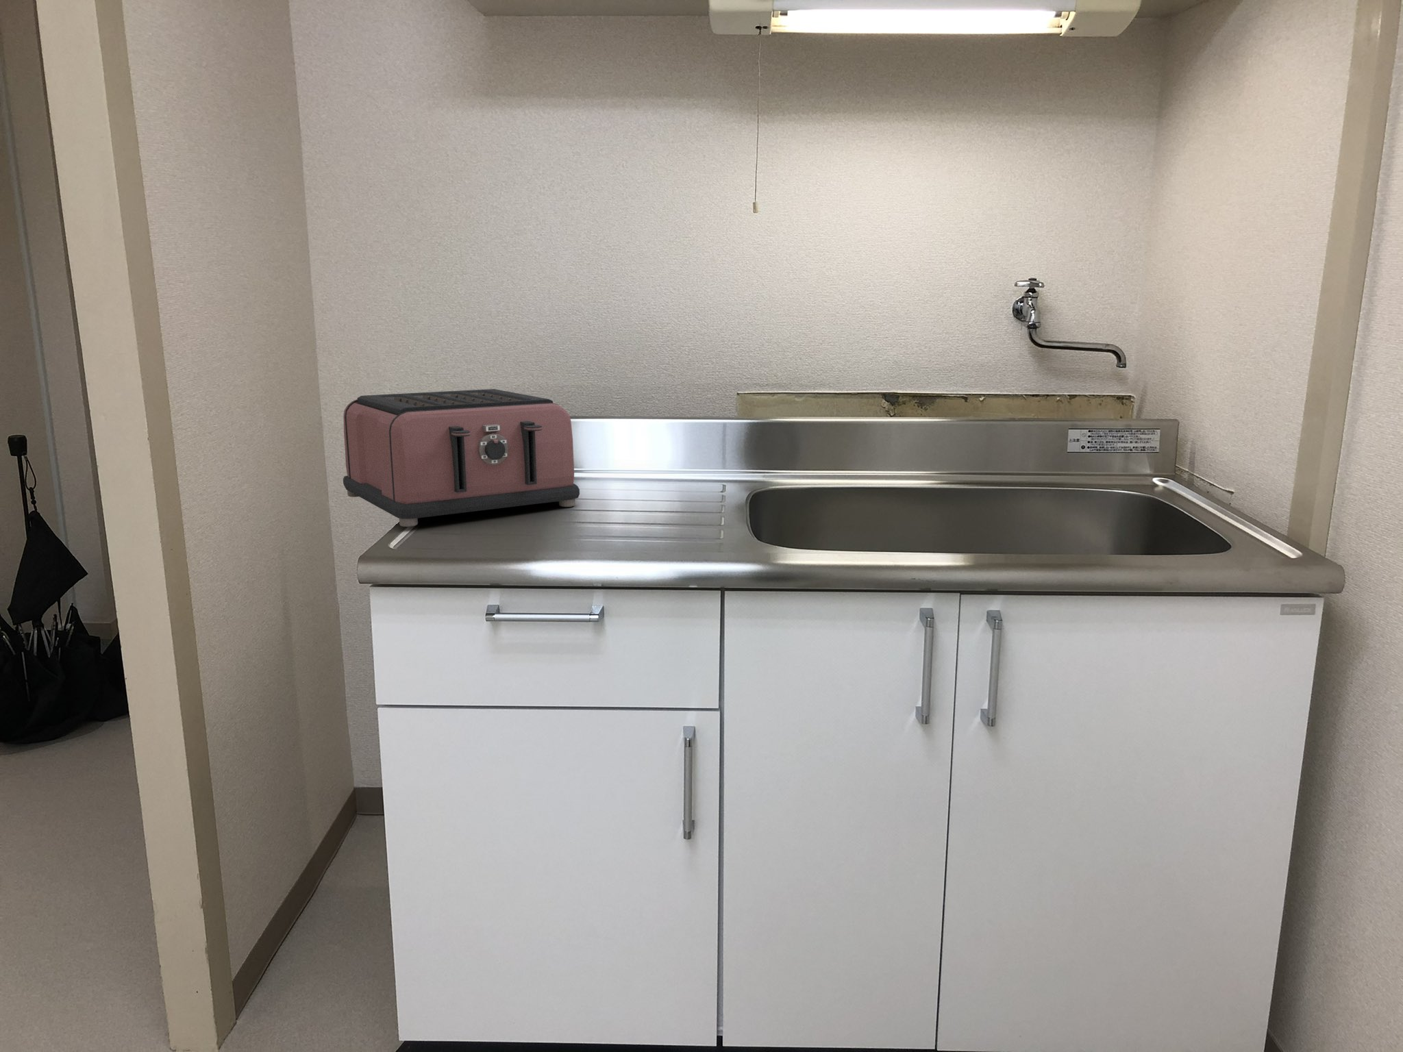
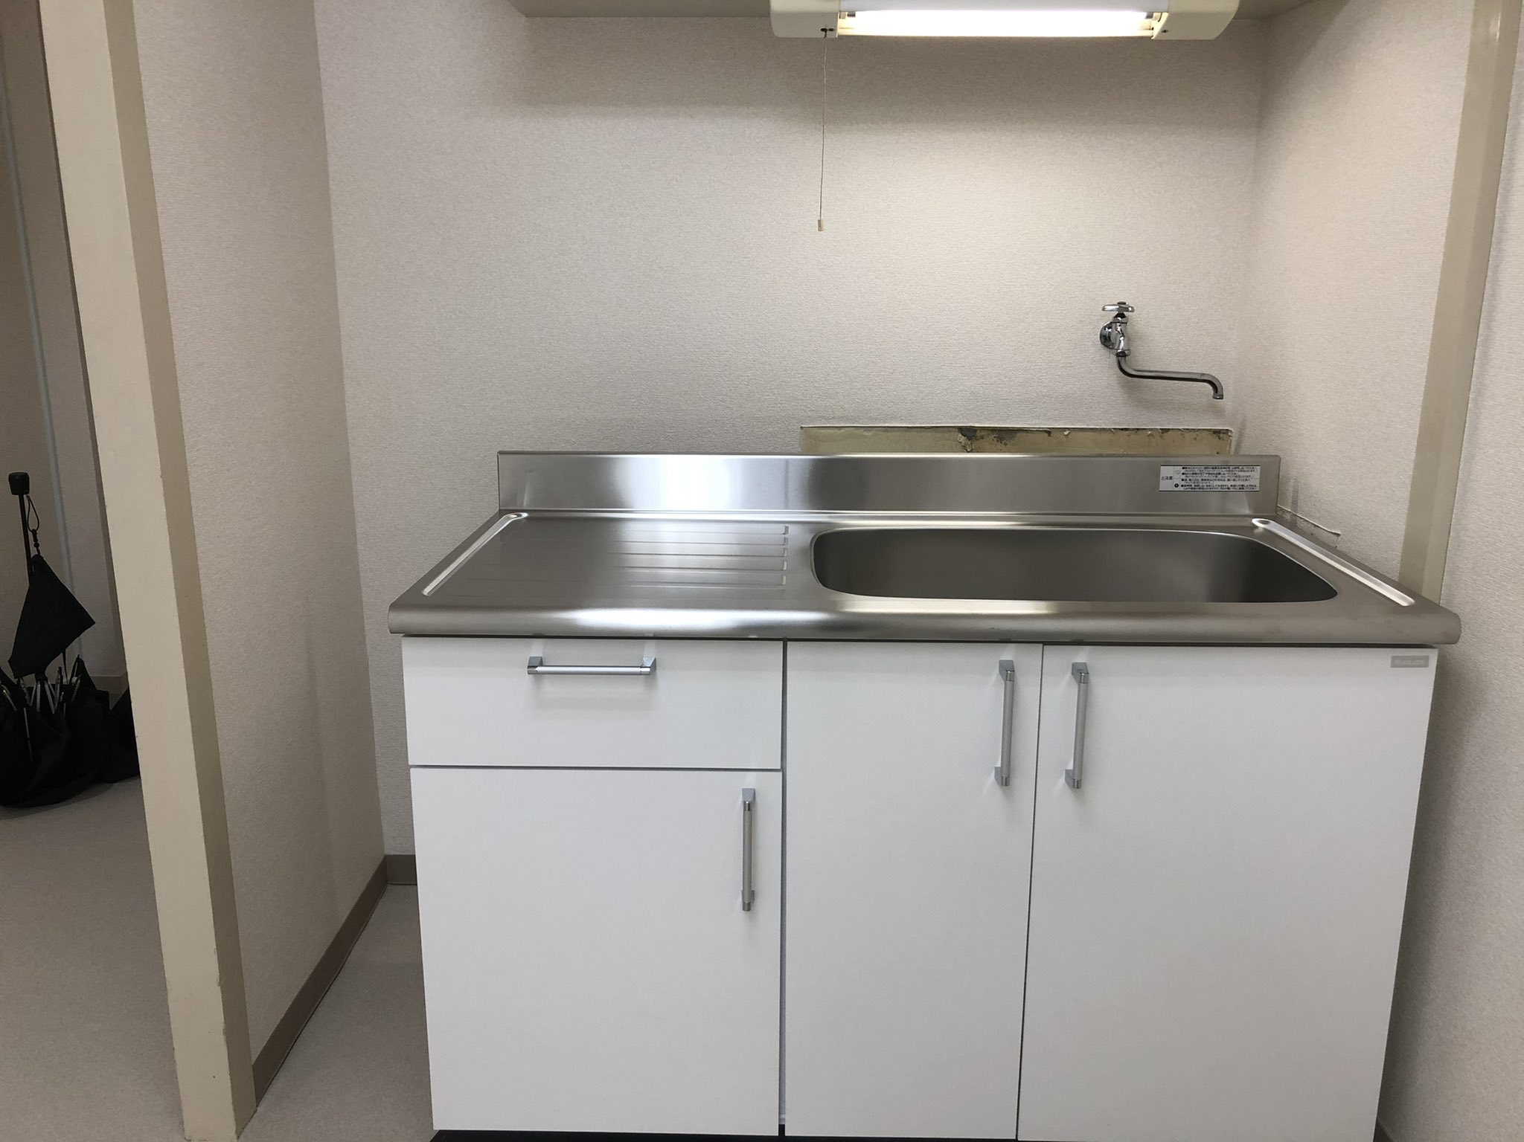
- toaster [342,388,580,527]
